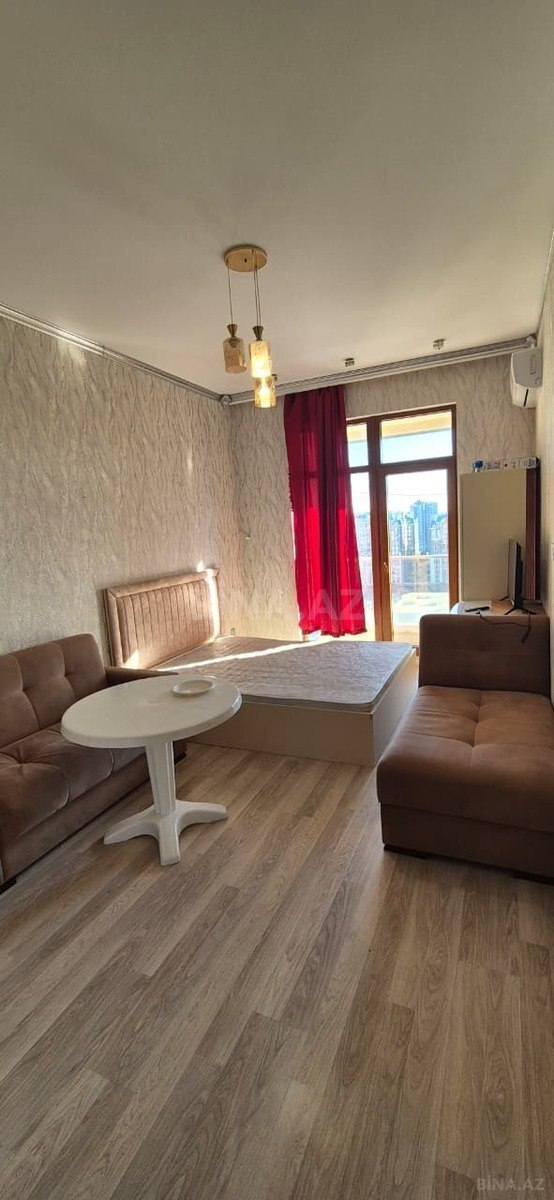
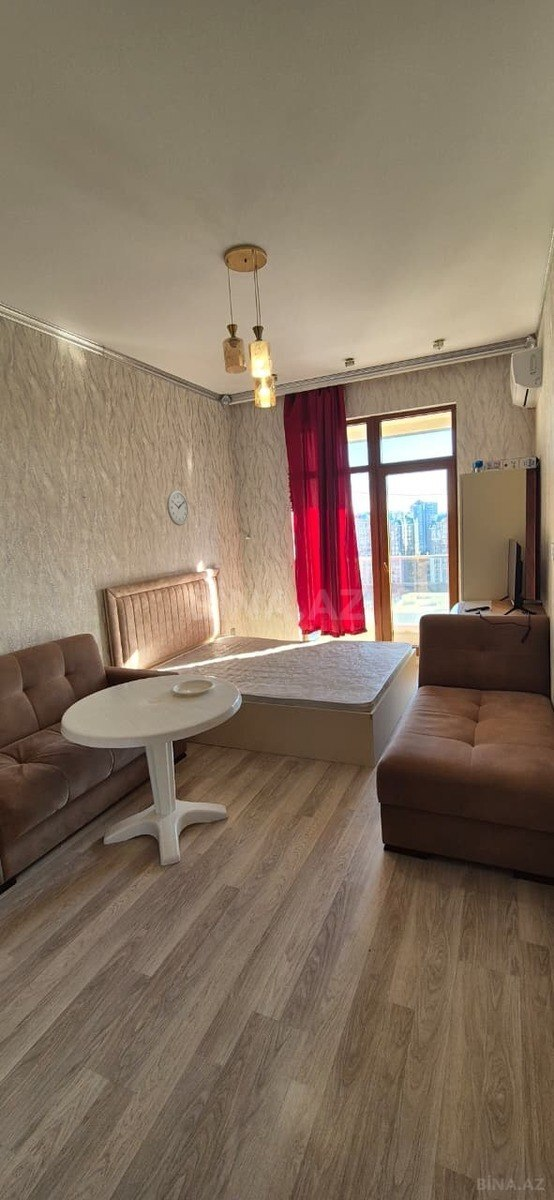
+ wall clock [166,489,189,527]
